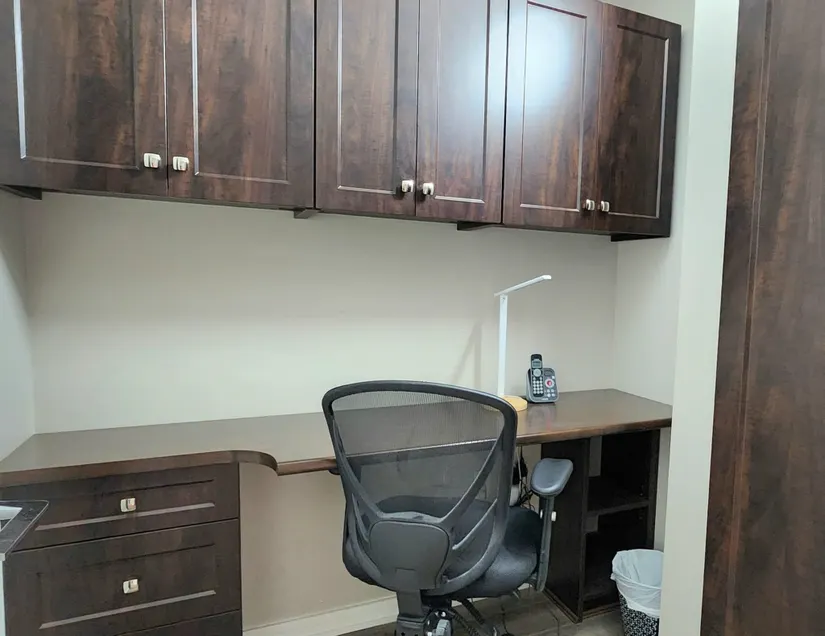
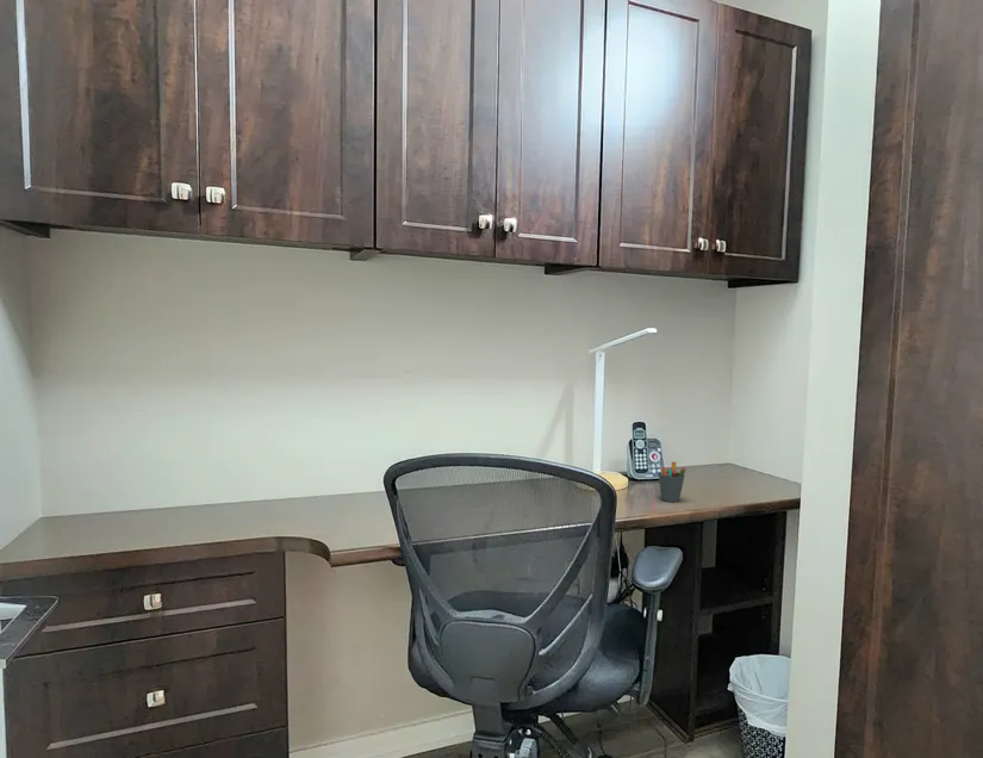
+ pen holder [658,460,688,503]
